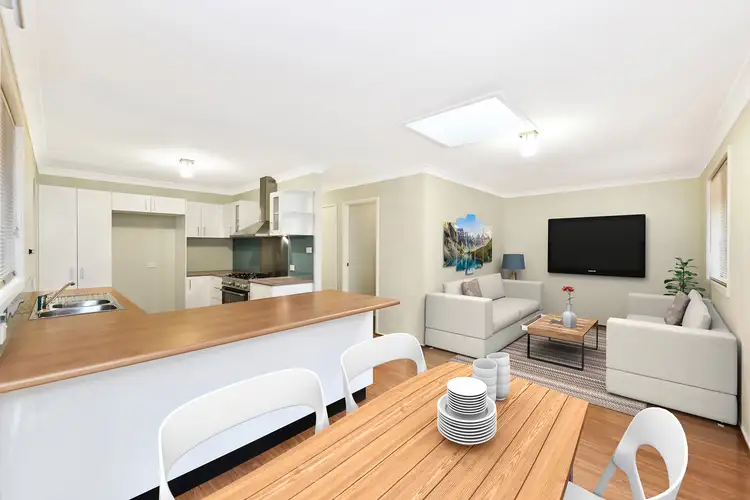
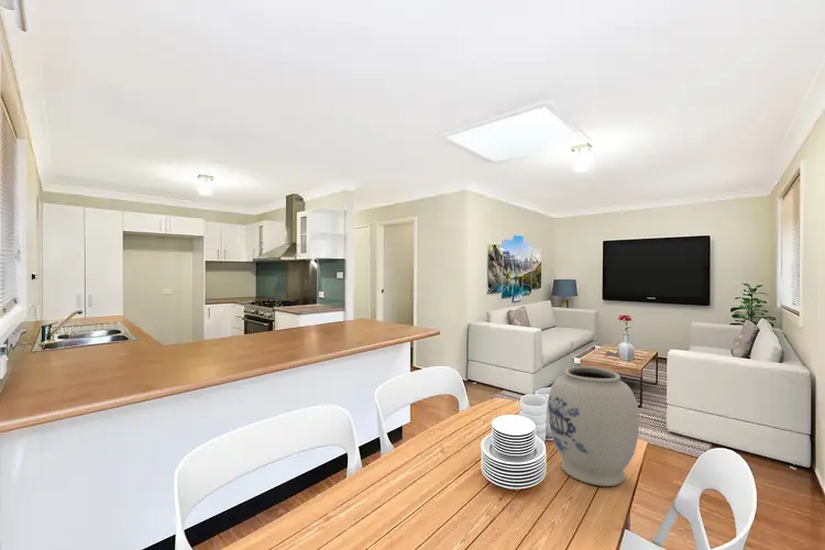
+ vase [547,365,640,487]
